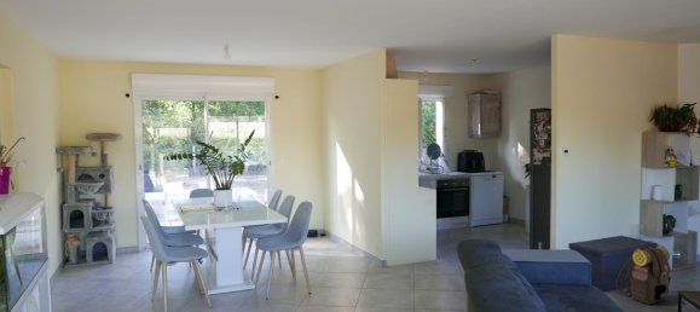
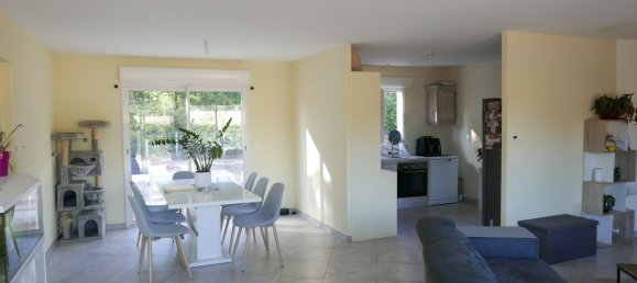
- backpack [615,243,672,305]
